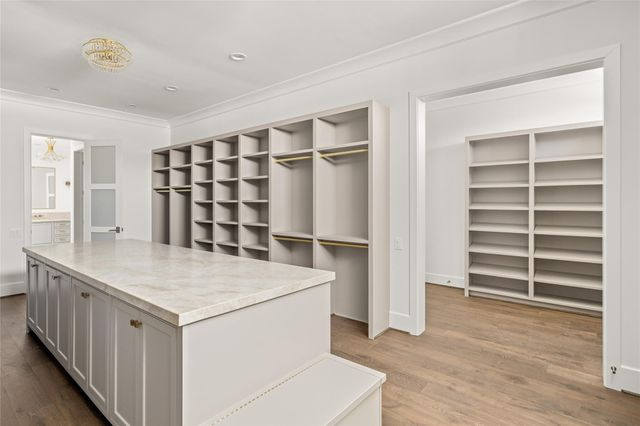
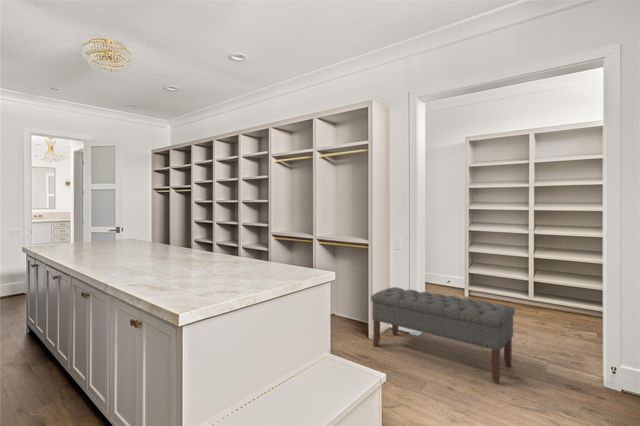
+ bench [370,286,516,385]
